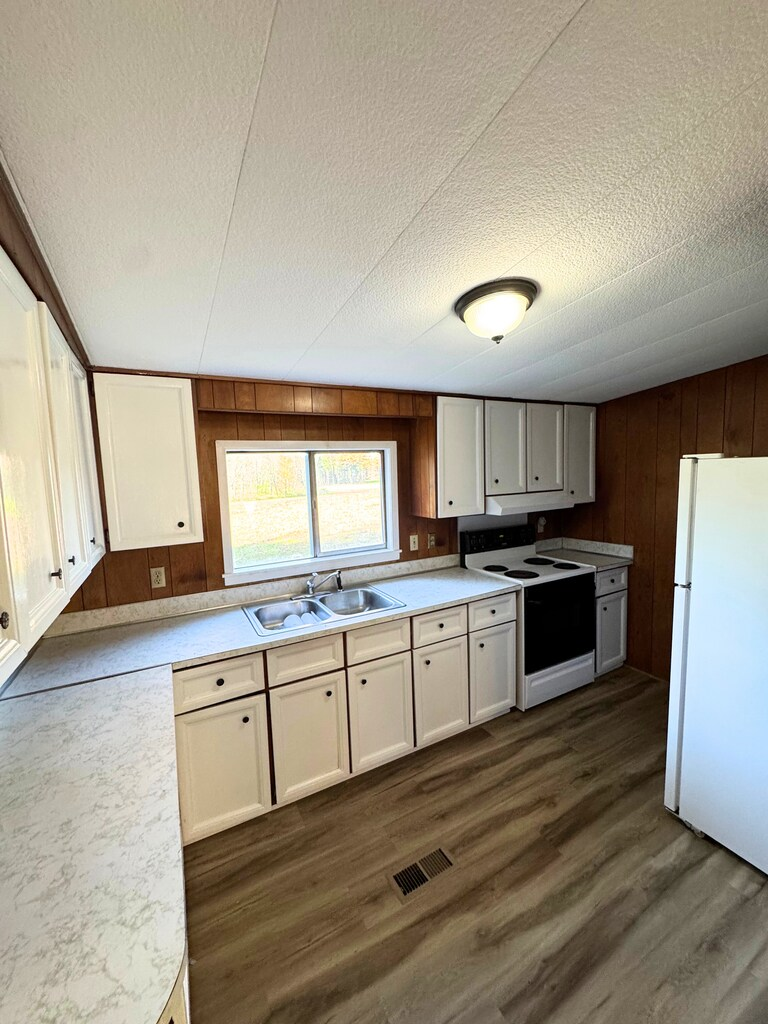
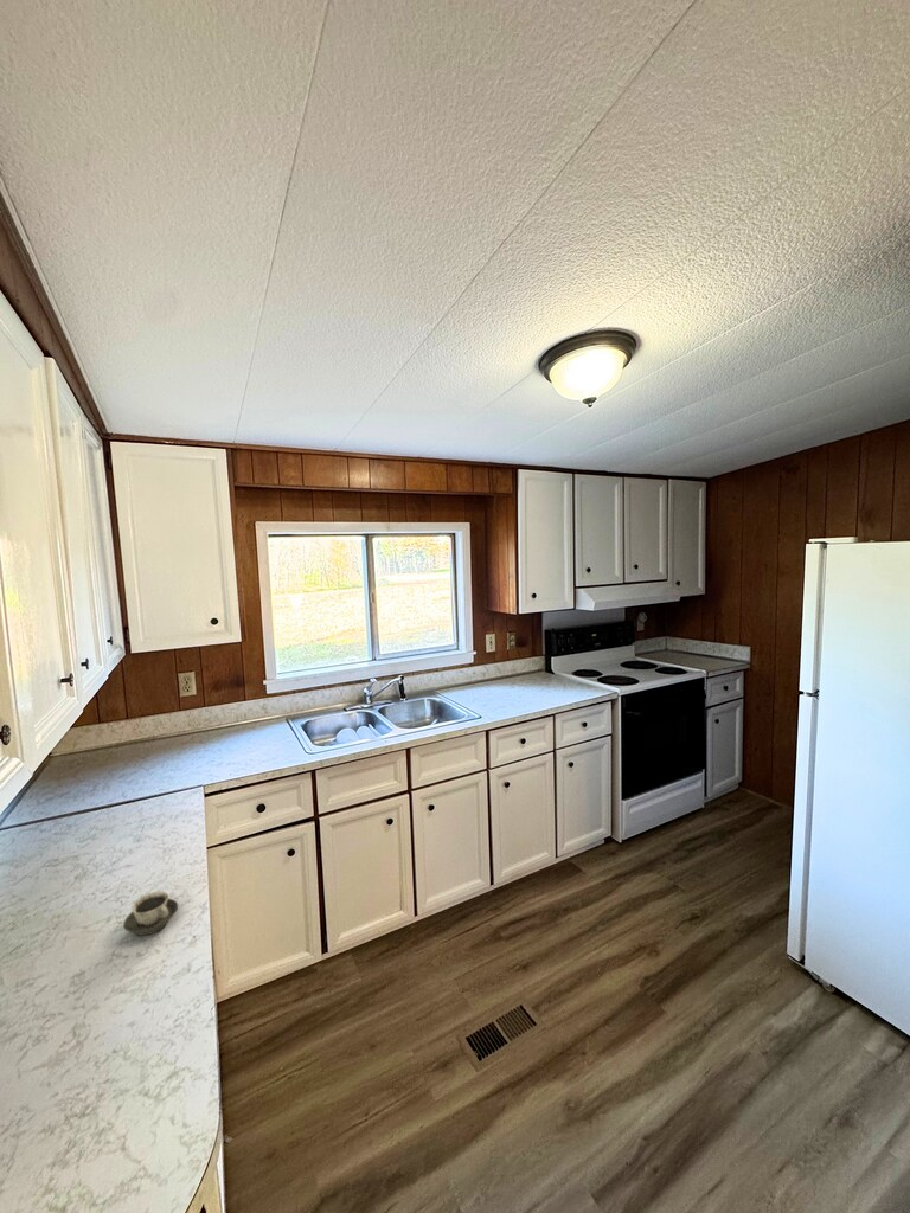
+ cup [122,891,179,937]
